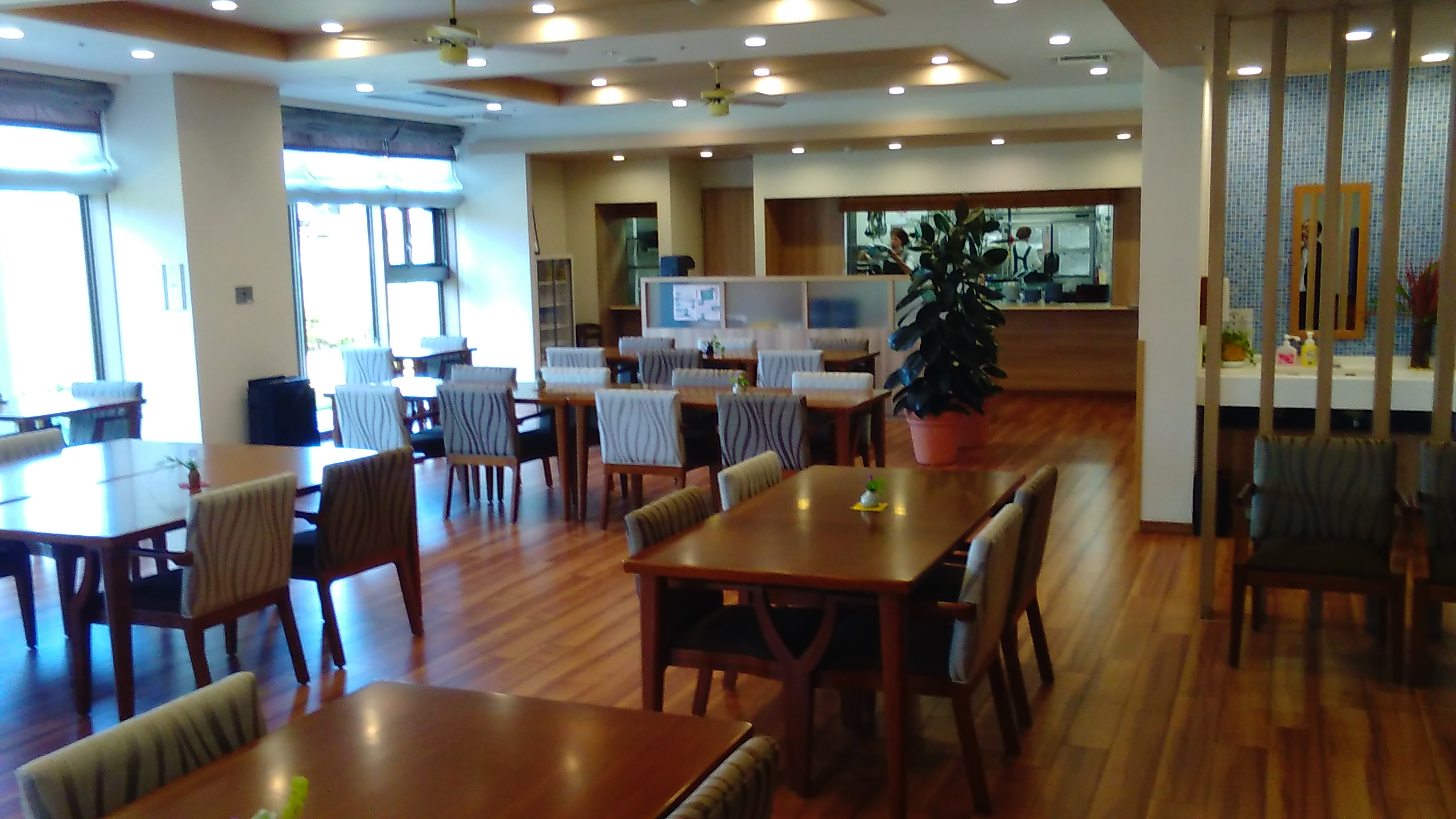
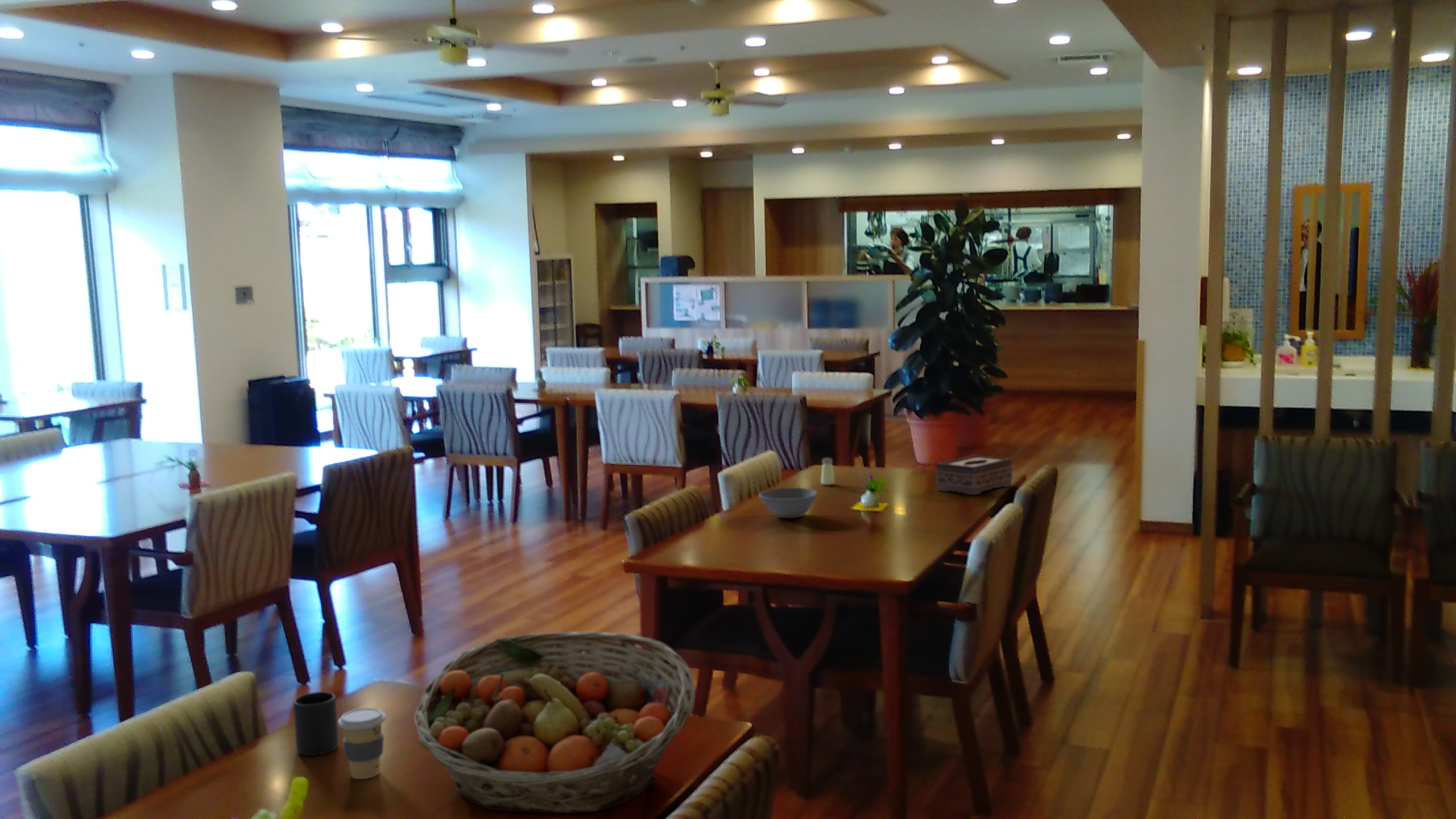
+ coffee cup [337,707,386,780]
+ bowl [758,487,818,519]
+ fruit basket [413,631,696,814]
+ tissue box [936,454,1013,495]
+ mug [293,692,339,756]
+ saltshaker [821,457,835,486]
